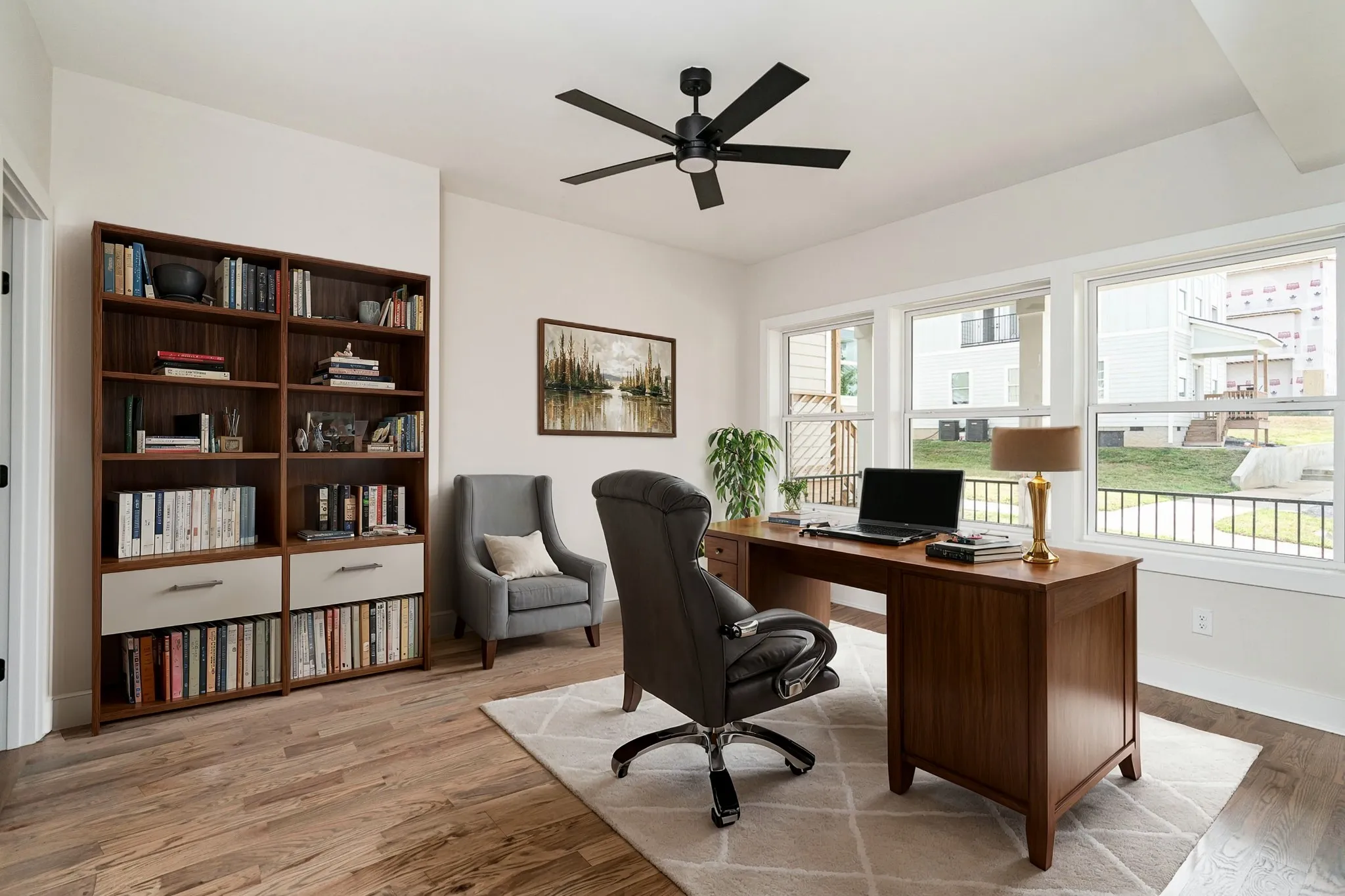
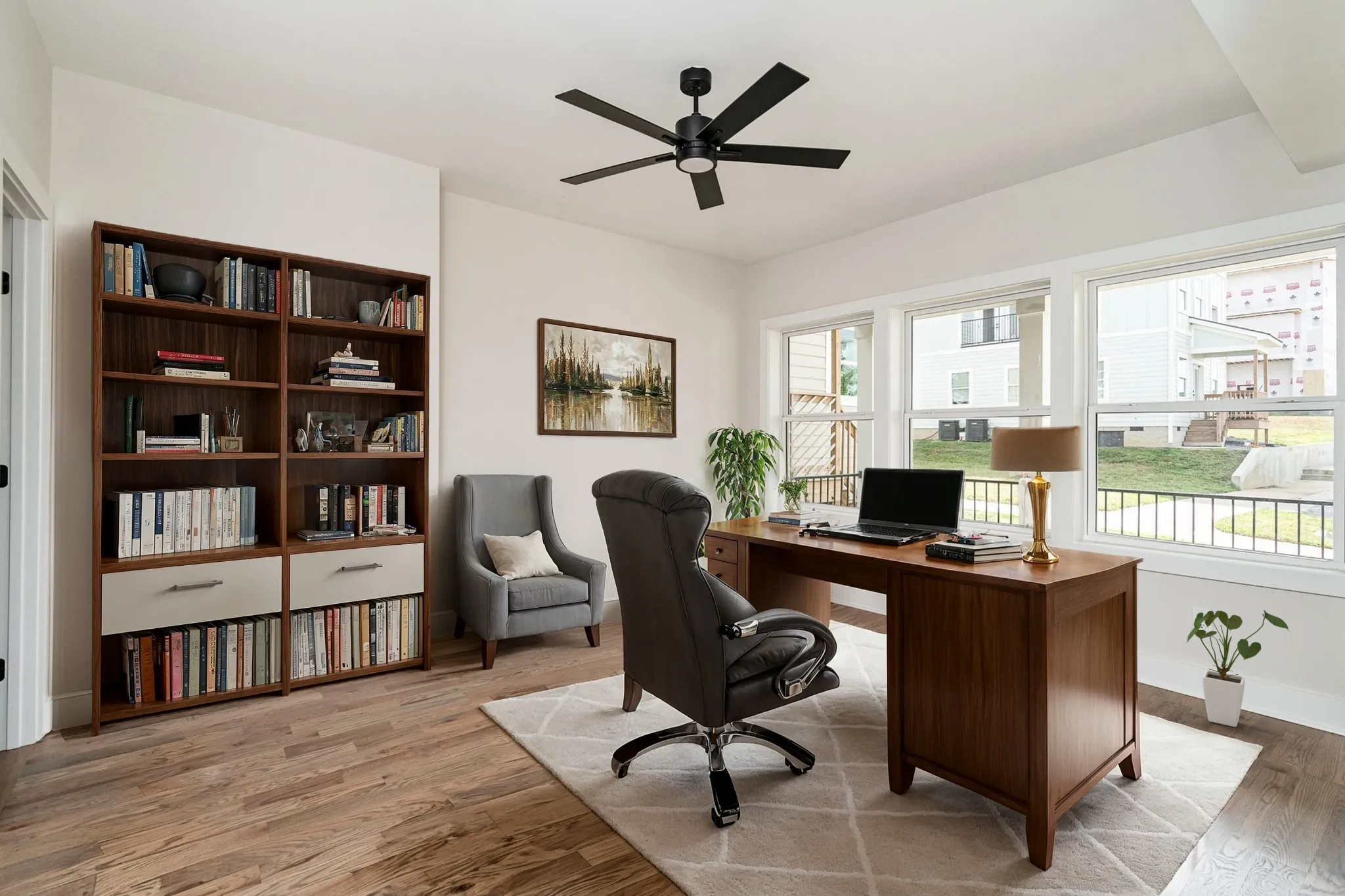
+ house plant [1185,609,1290,727]
